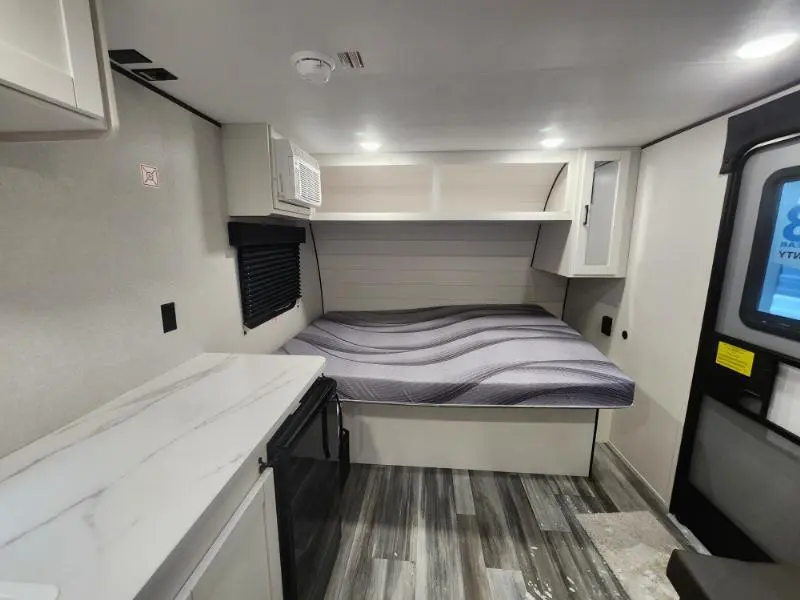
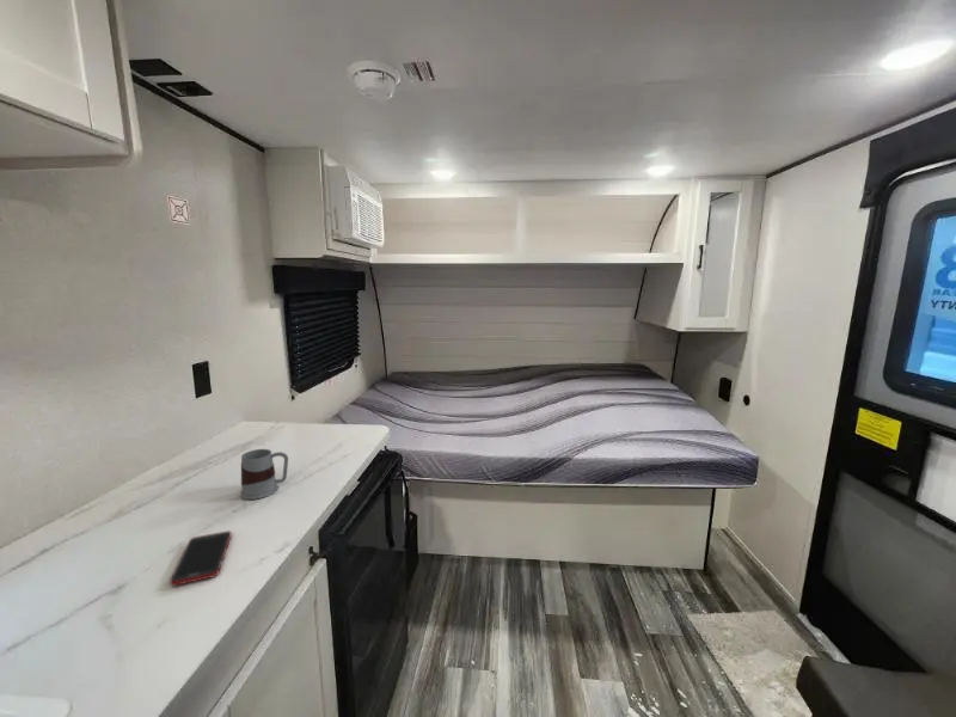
+ mug [239,448,289,501]
+ cell phone [168,529,233,587]
